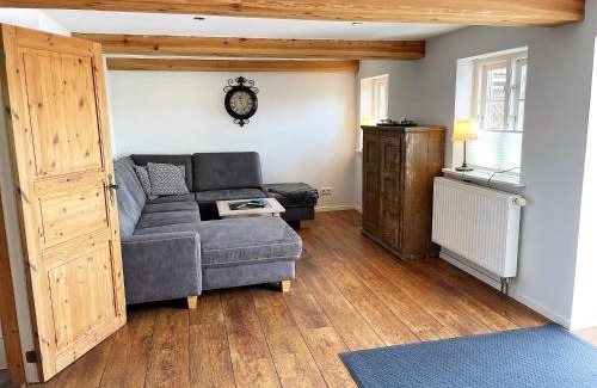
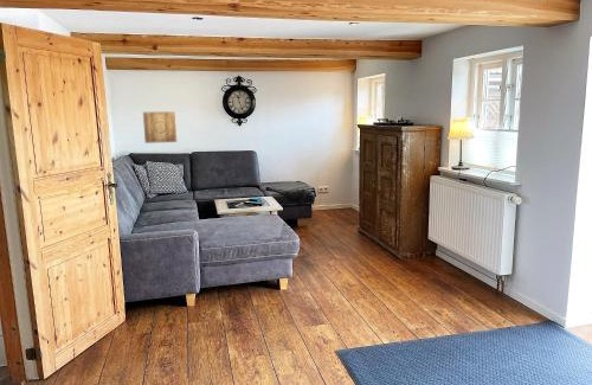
+ wall art [142,110,178,145]
